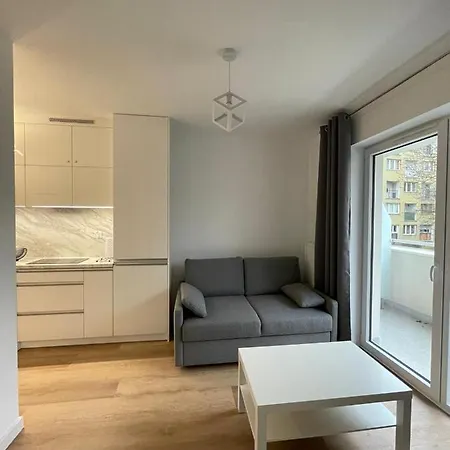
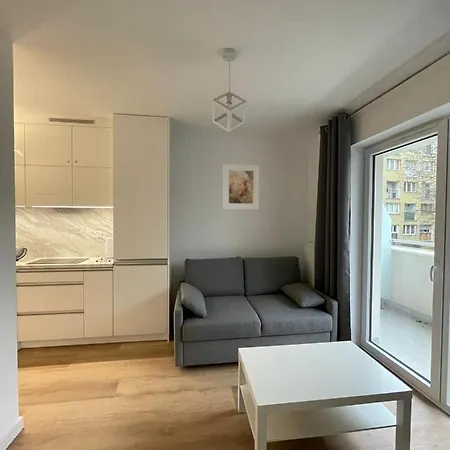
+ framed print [222,163,260,210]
